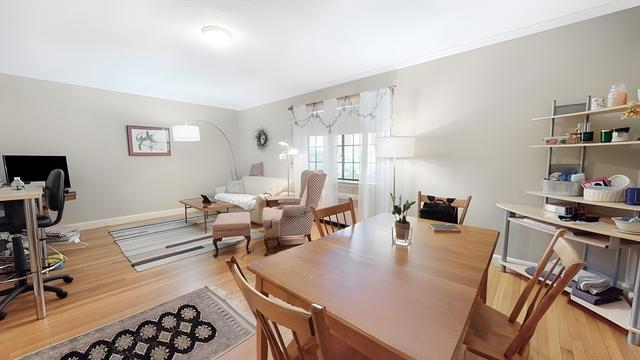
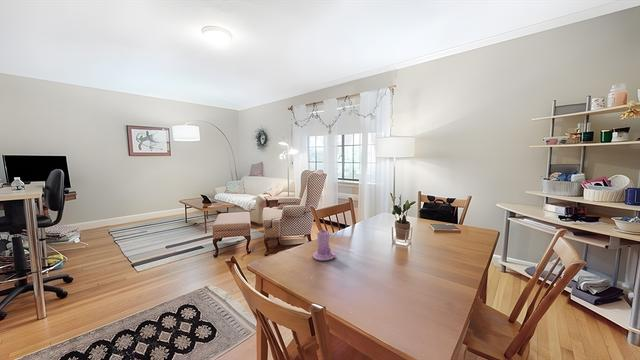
+ candle [312,226,337,262]
